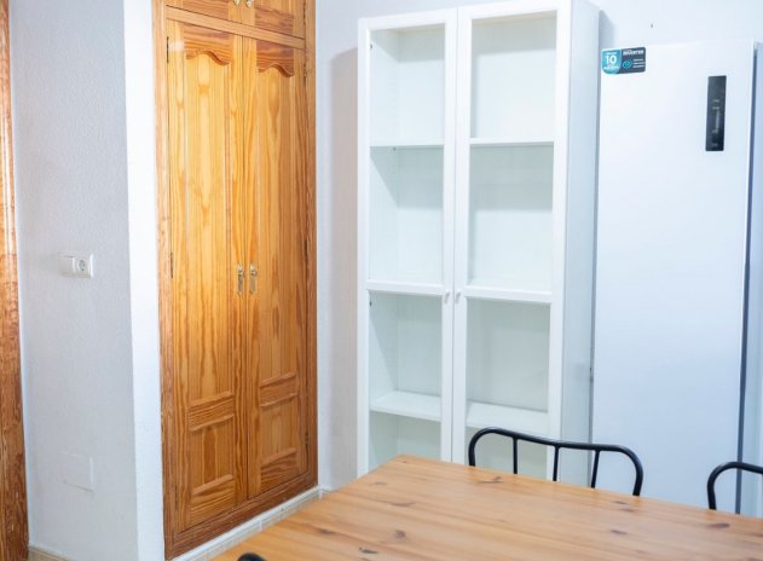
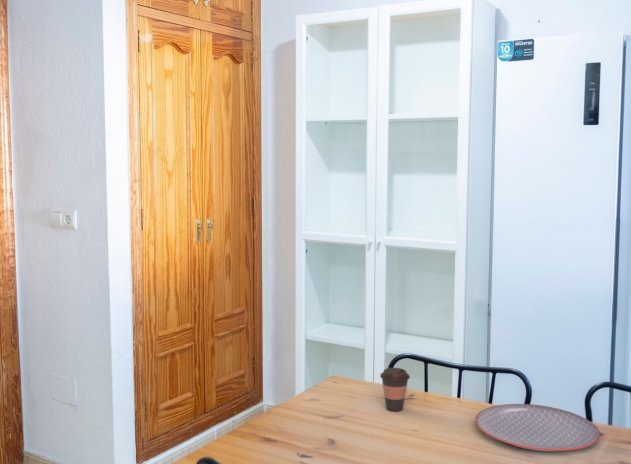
+ plate [474,403,601,452]
+ coffee cup [379,367,411,412]
